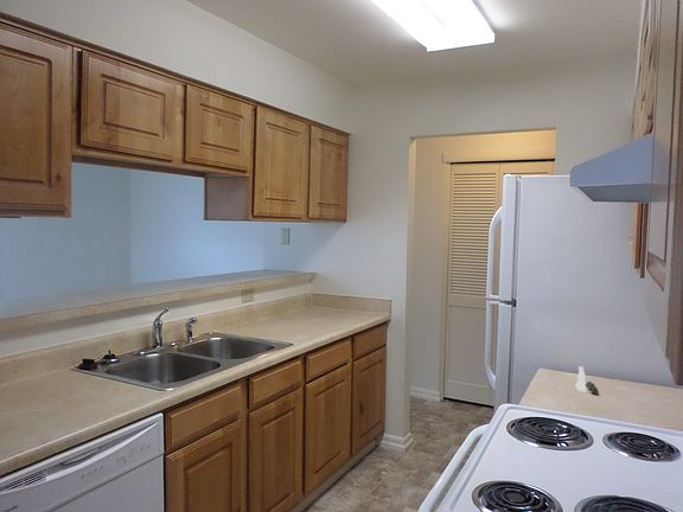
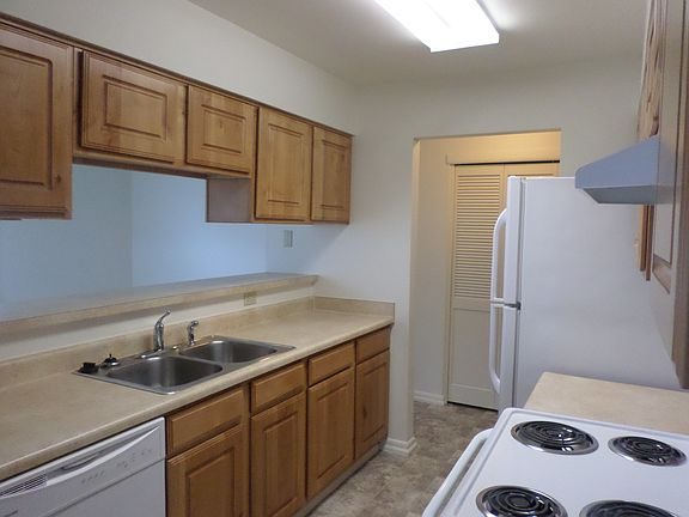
- salt and pepper shaker set [575,365,600,395]
